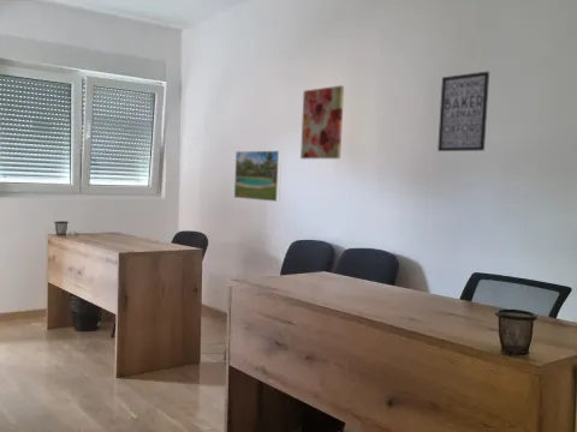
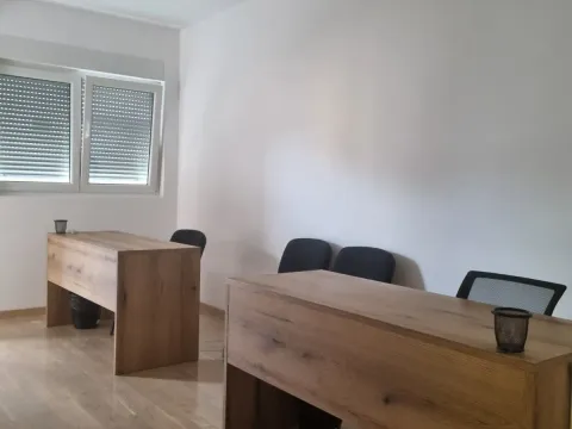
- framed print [233,150,282,203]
- wall art [299,84,345,160]
- wall art [436,71,490,152]
